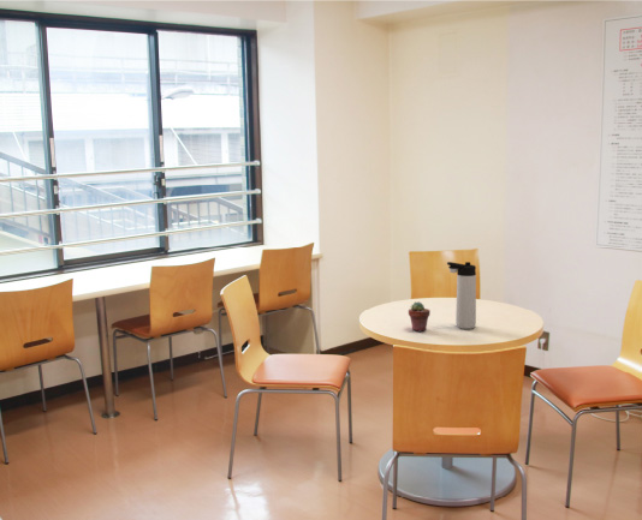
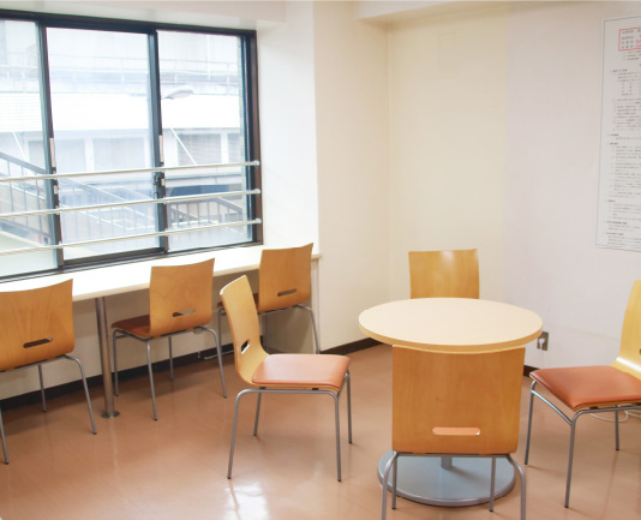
- potted succulent [408,300,432,333]
- thermos bottle [446,261,477,330]
